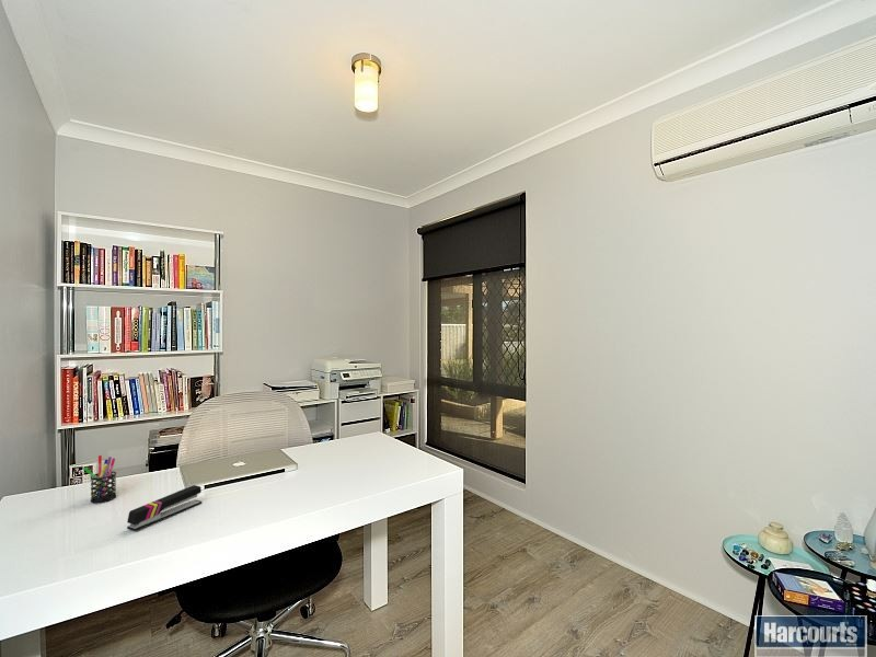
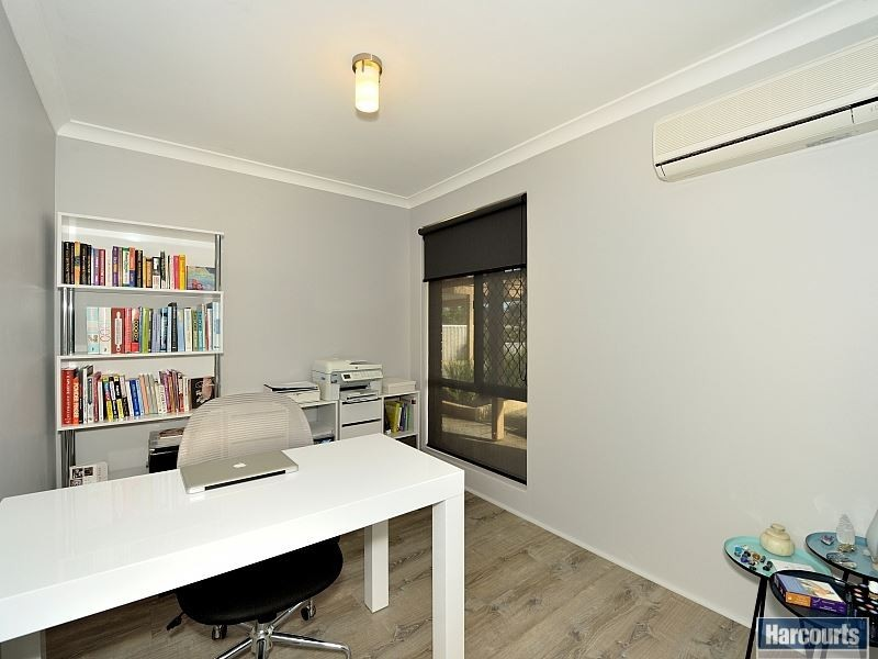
- stapler [126,484,203,532]
- pen holder [82,454,117,504]
